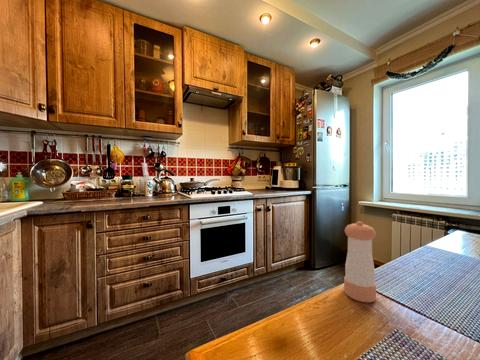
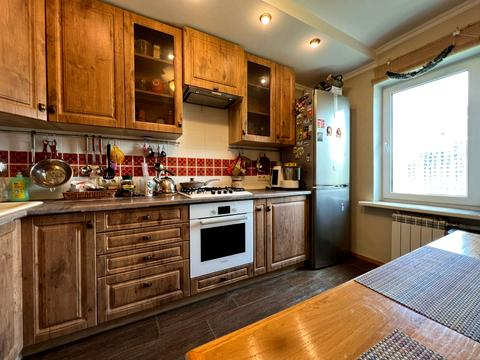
- pepper shaker [343,220,377,303]
